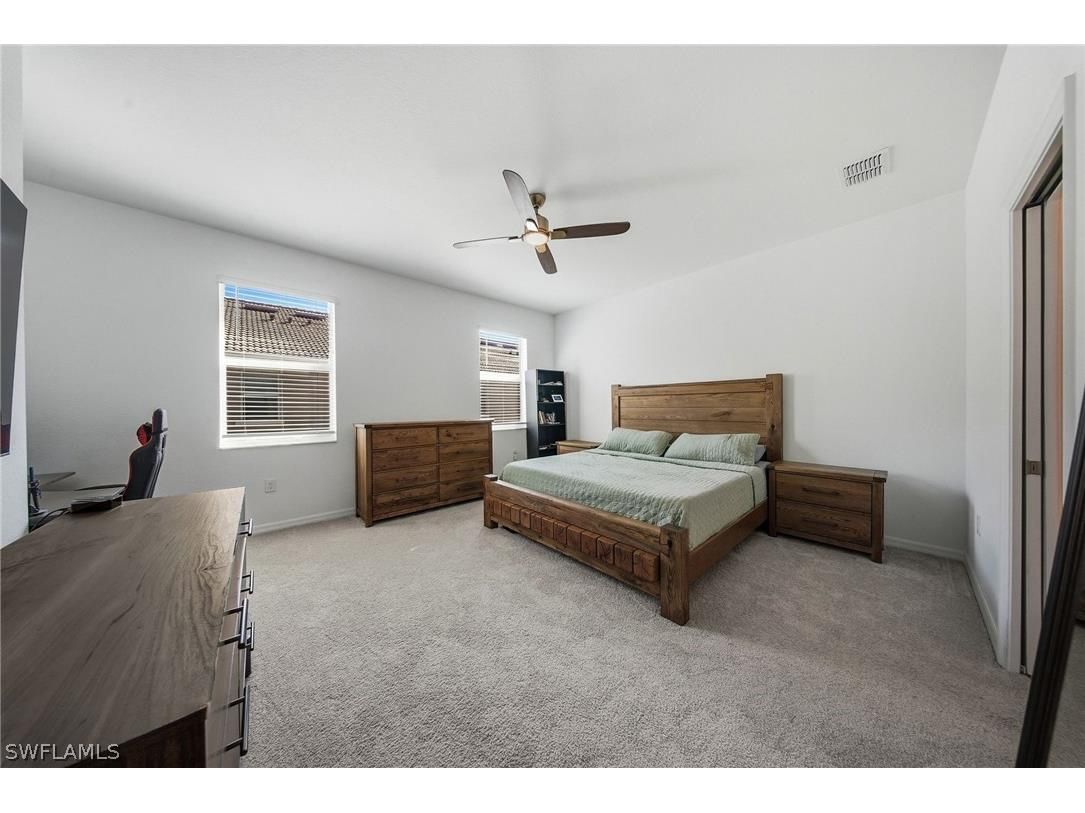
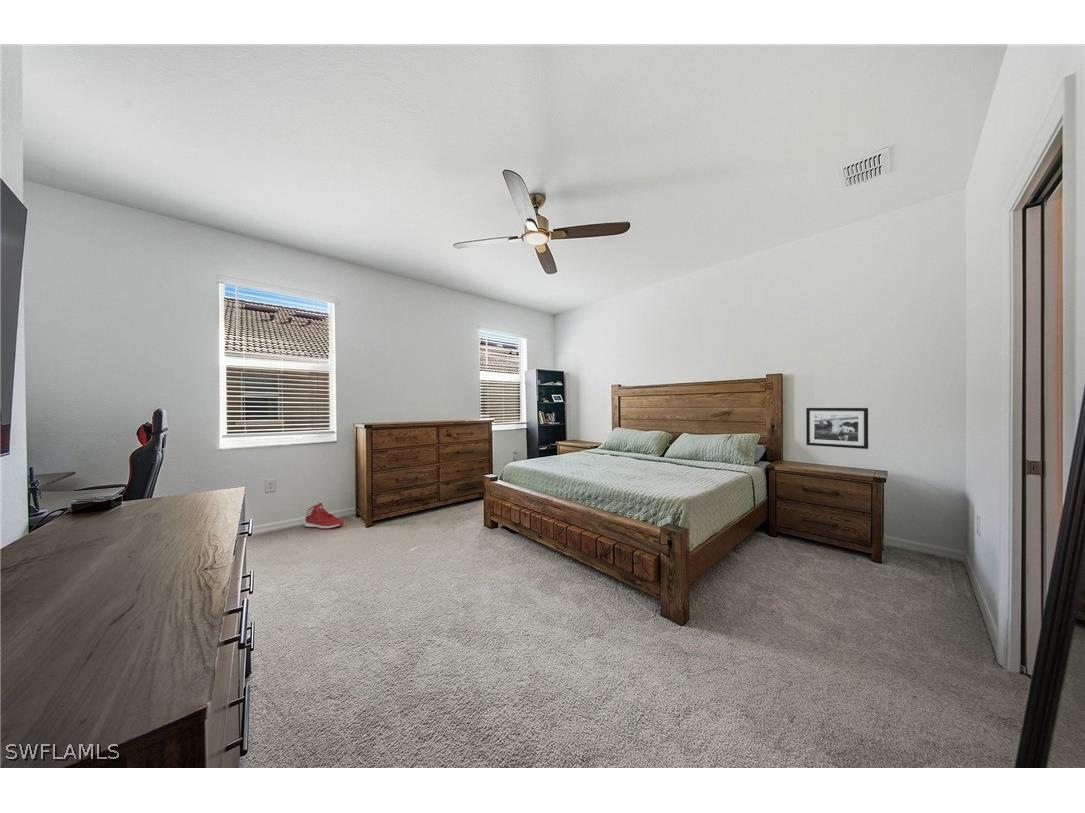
+ sneaker [304,502,345,530]
+ picture frame [805,407,869,450]
